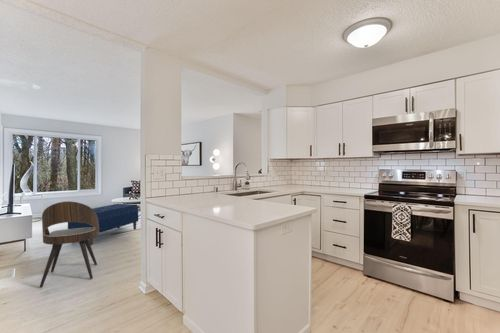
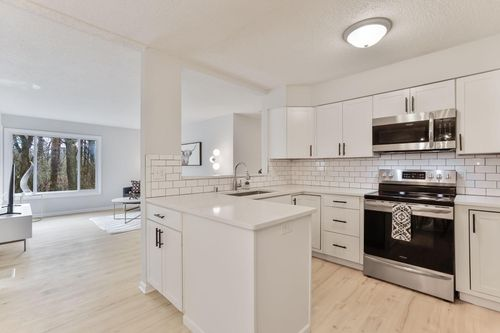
- dining chair [39,200,99,288]
- bench [67,203,139,246]
